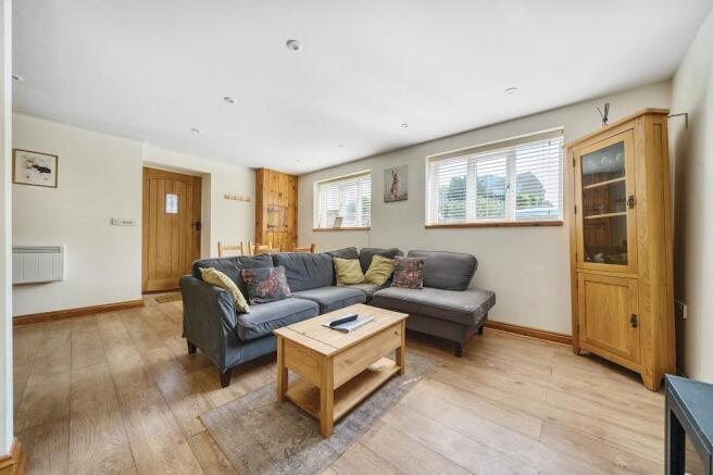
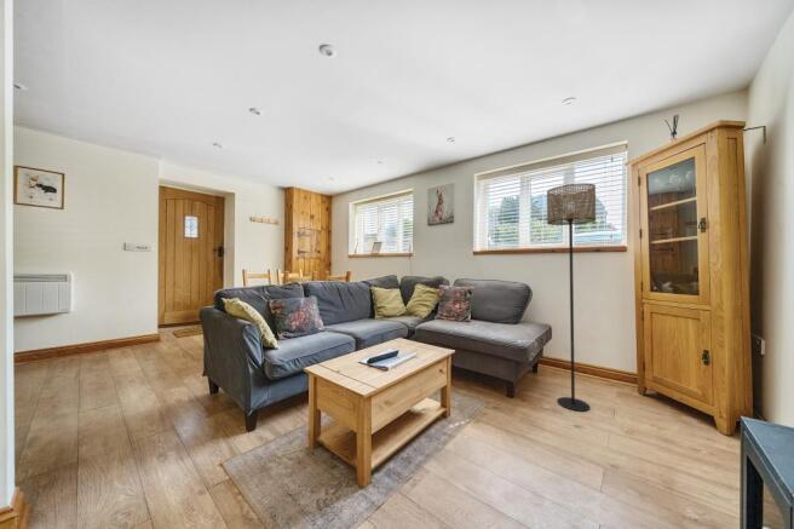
+ floor lamp [546,182,597,413]
